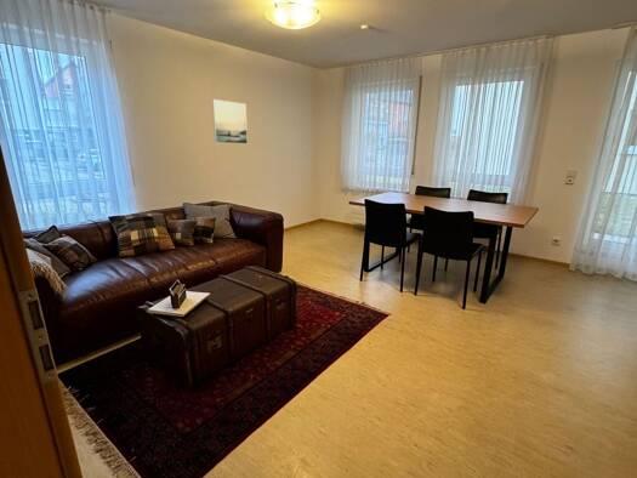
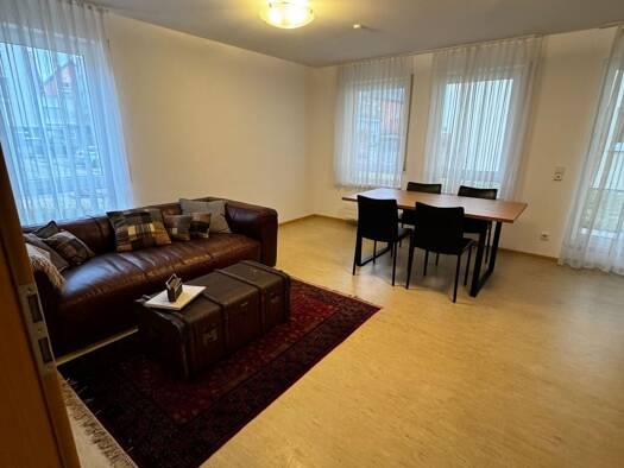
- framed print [211,98,249,144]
